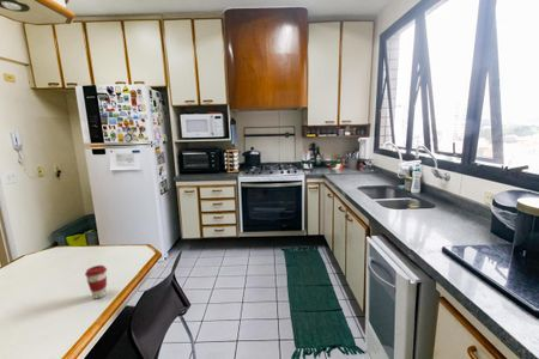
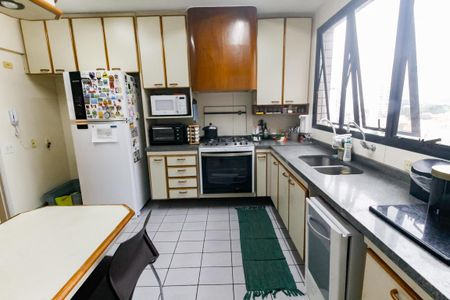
- coffee cup [84,264,108,300]
